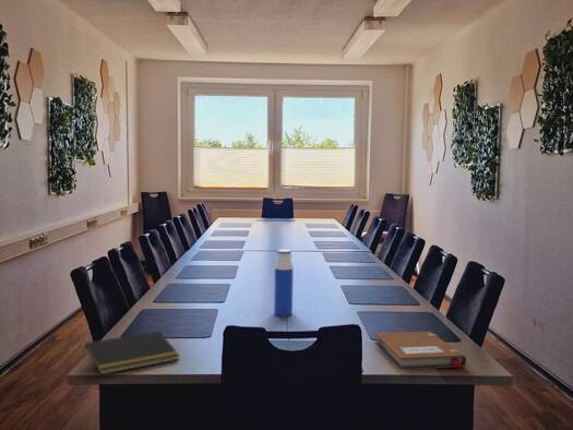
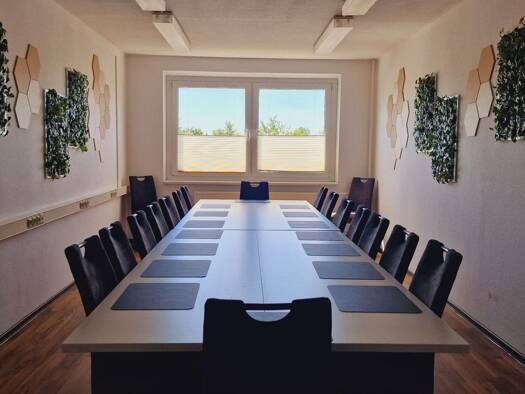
- notebook [373,331,467,370]
- water bottle [273,249,294,318]
- notepad [83,330,180,375]
